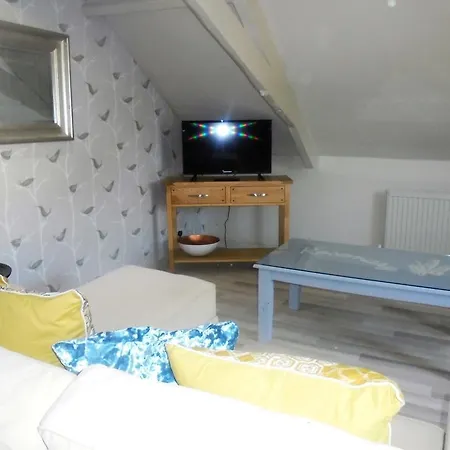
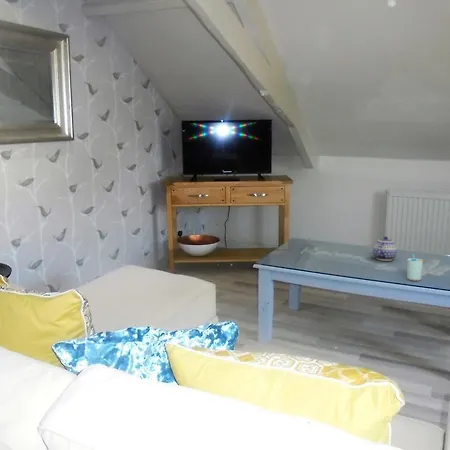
+ cup [406,254,424,282]
+ teapot [372,235,398,262]
